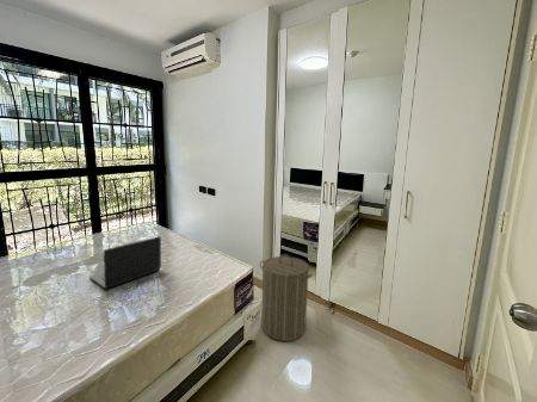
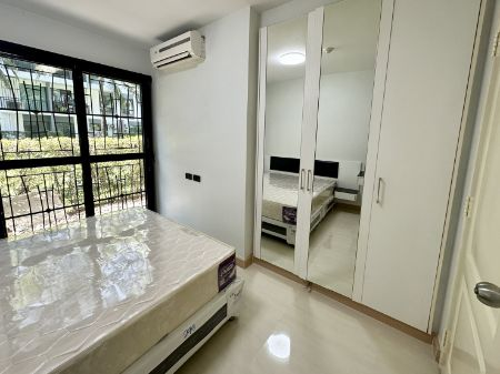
- laundry hamper [259,253,314,342]
- laptop [88,235,162,290]
